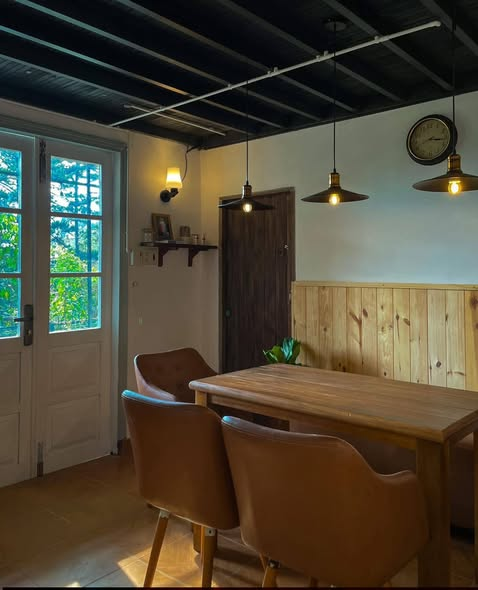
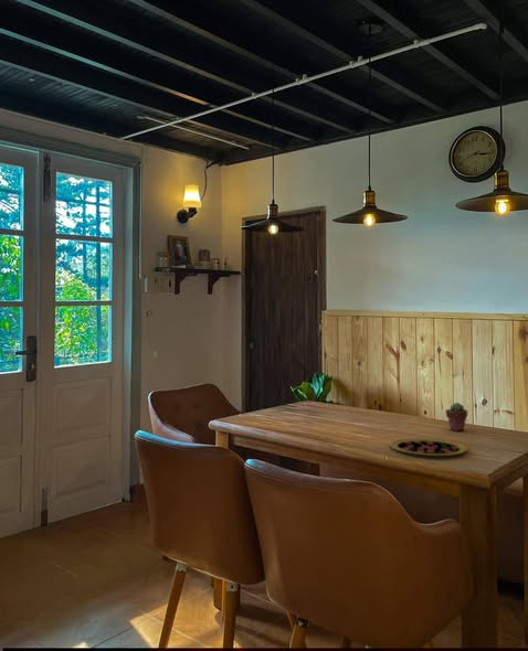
+ pizza [389,437,468,457]
+ potted succulent [444,402,468,431]
